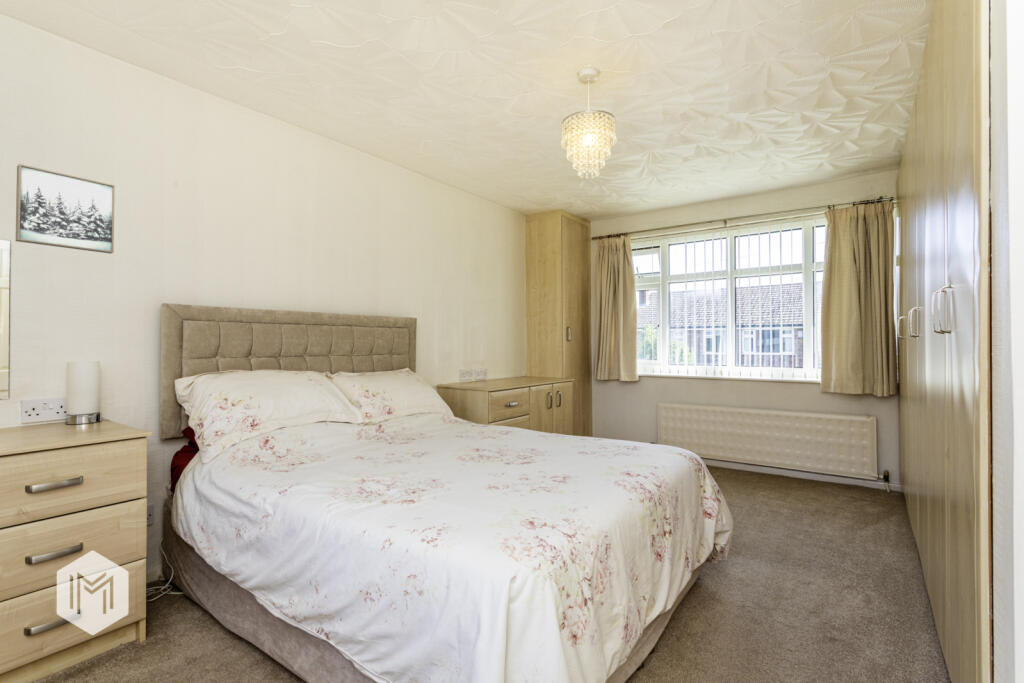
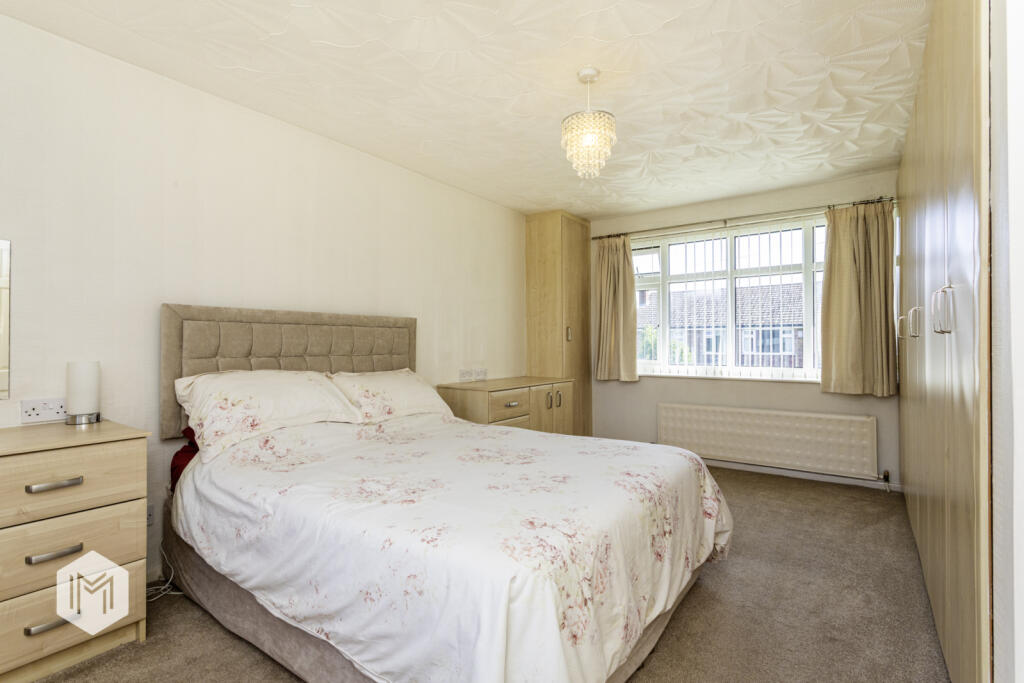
- wall art [15,163,116,255]
